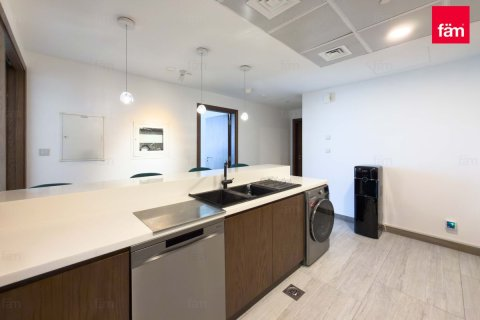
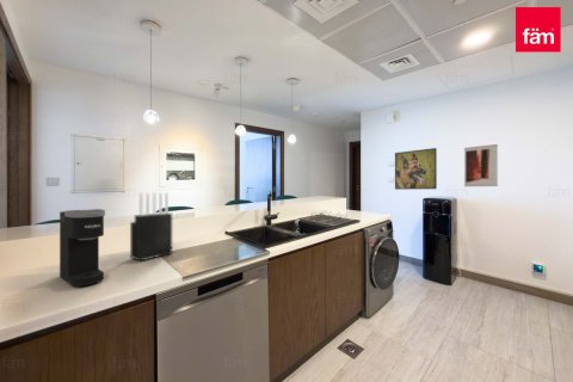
+ wall art [463,143,499,187]
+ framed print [394,147,438,191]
+ coffee maker [58,208,106,288]
+ knife block [129,192,173,263]
